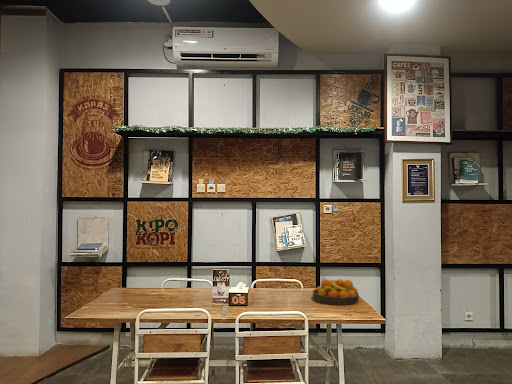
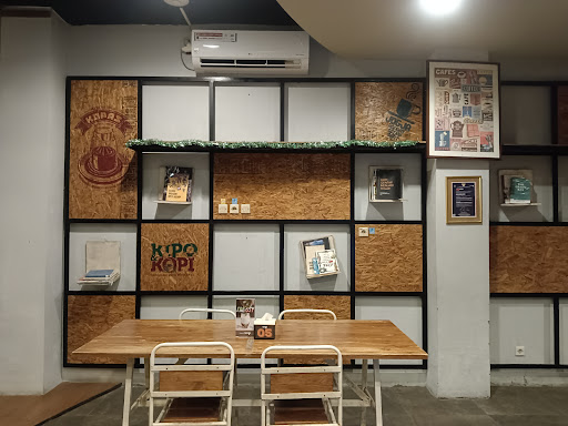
- fruit bowl [312,278,360,306]
